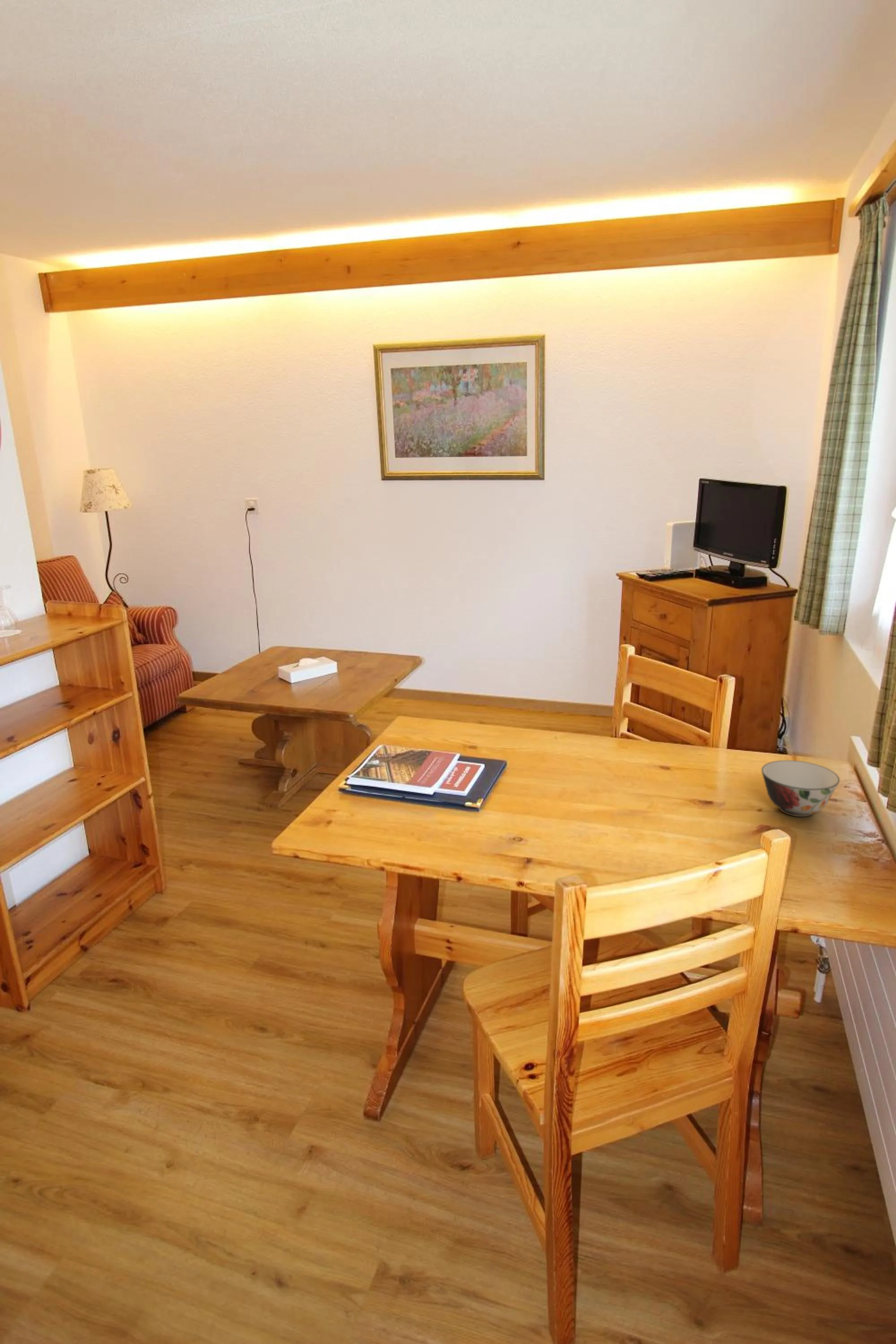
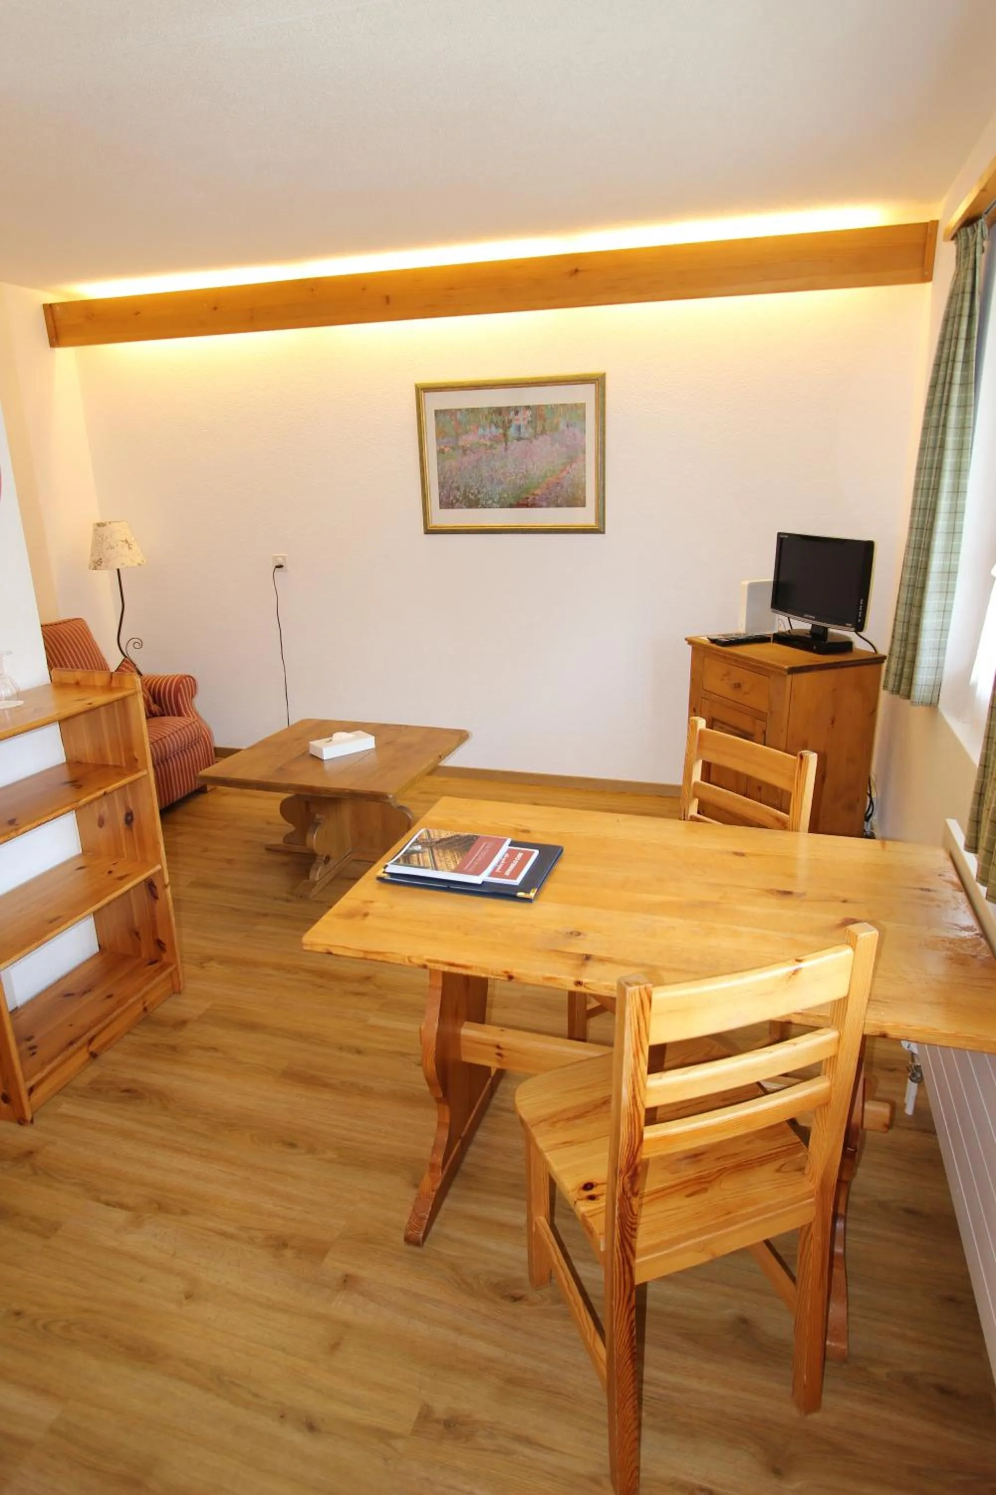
- soup bowl [761,760,840,817]
